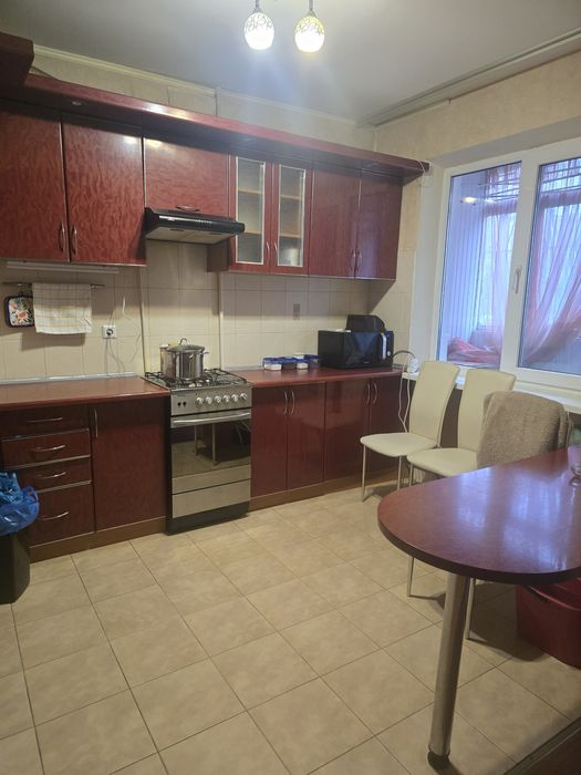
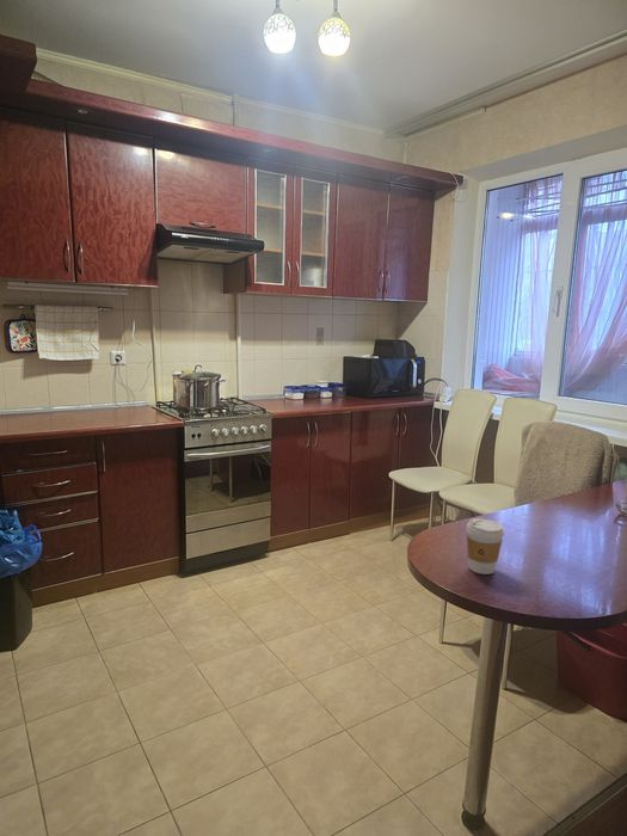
+ coffee cup [466,517,505,576]
